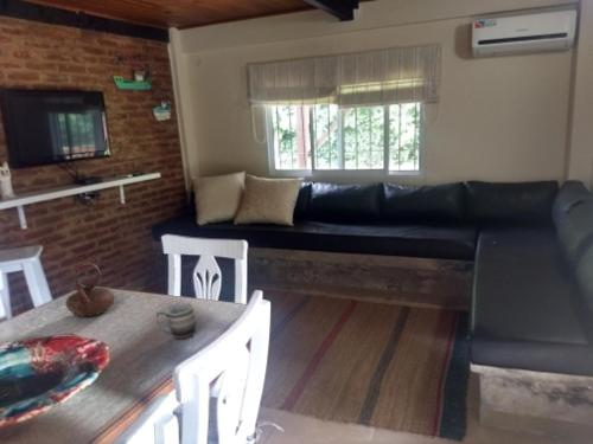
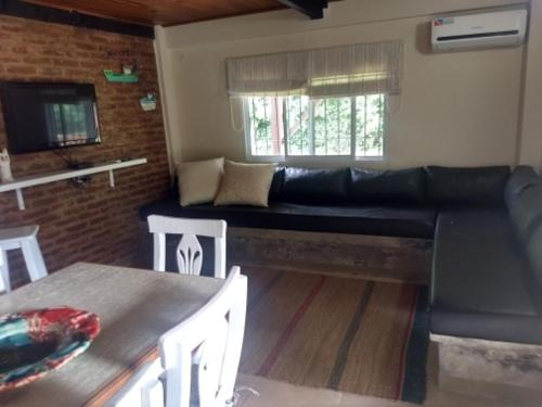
- mug [155,302,198,340]
- teapot [64,262,116,317]
